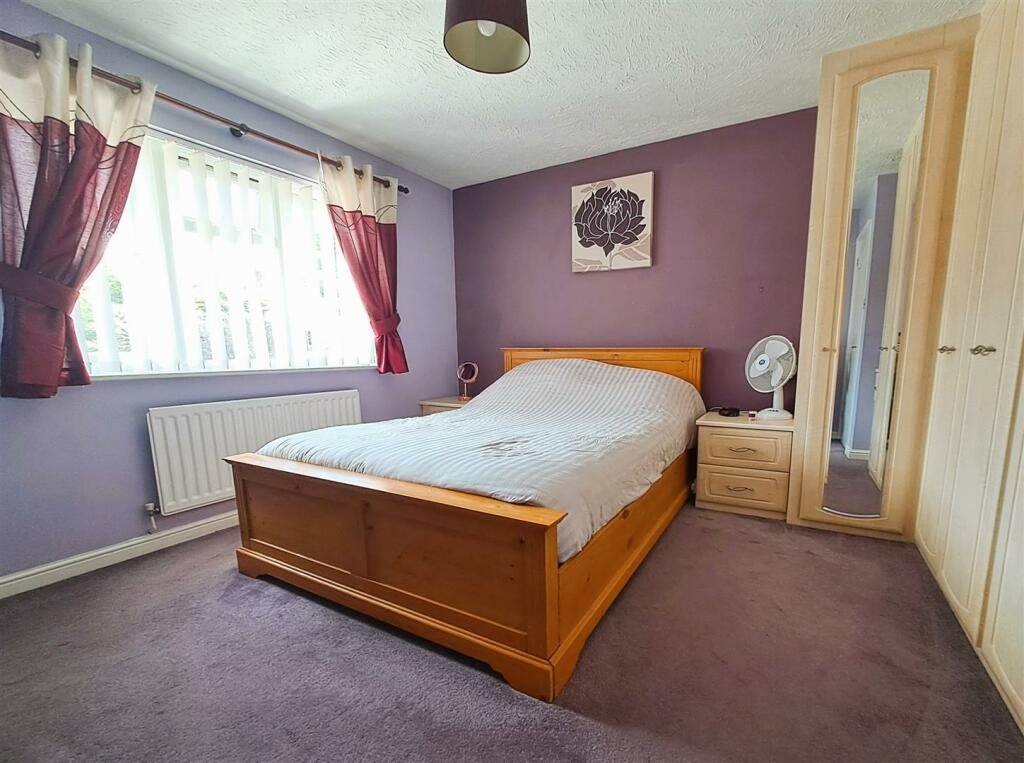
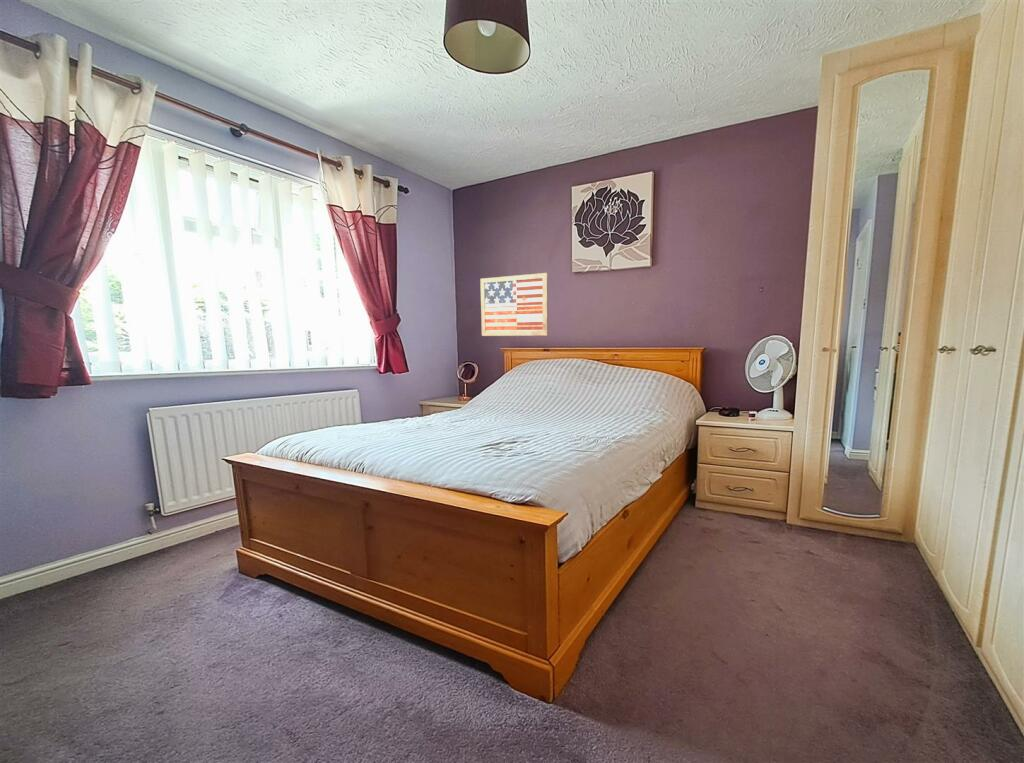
+ wall art [479,272,549,337]
